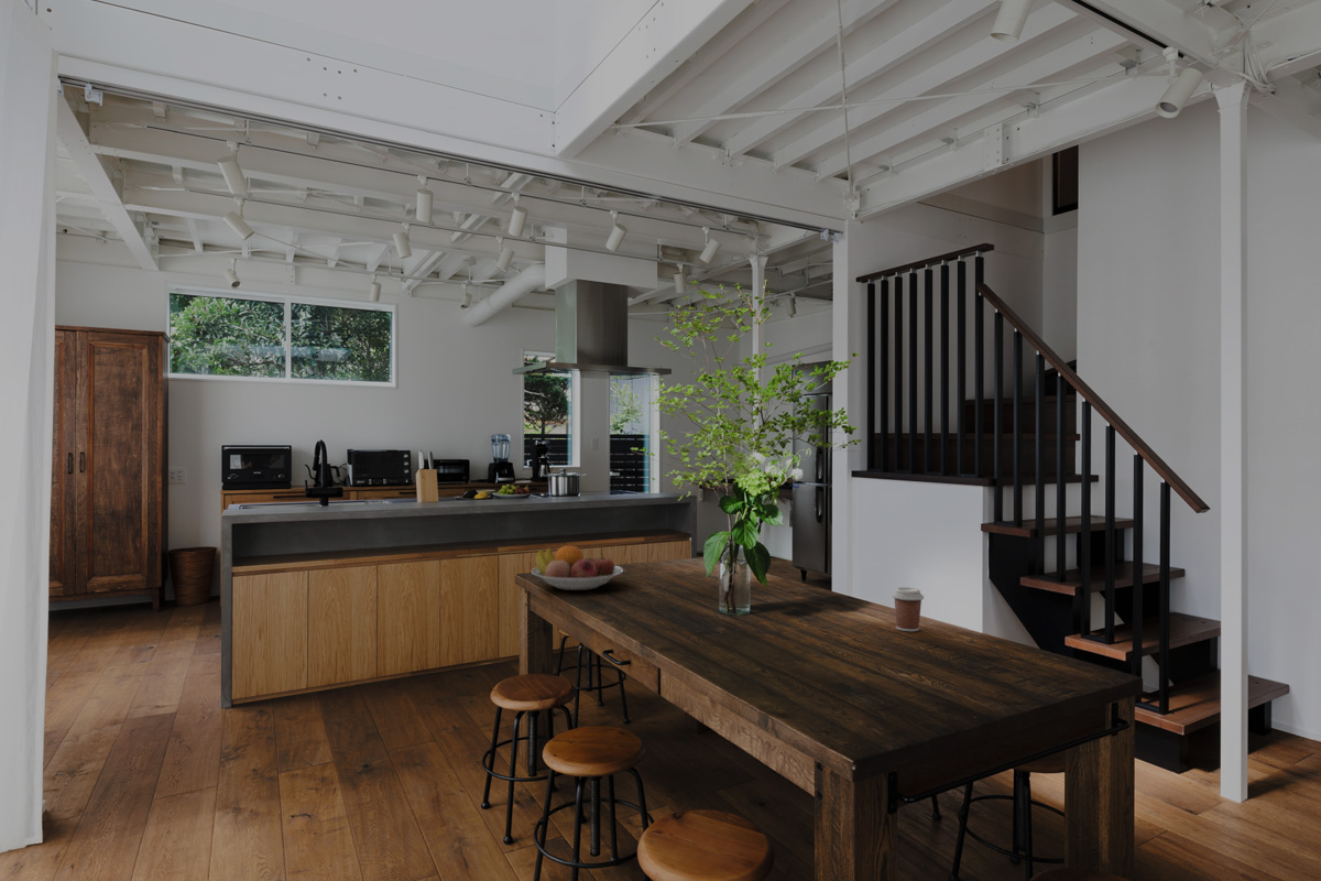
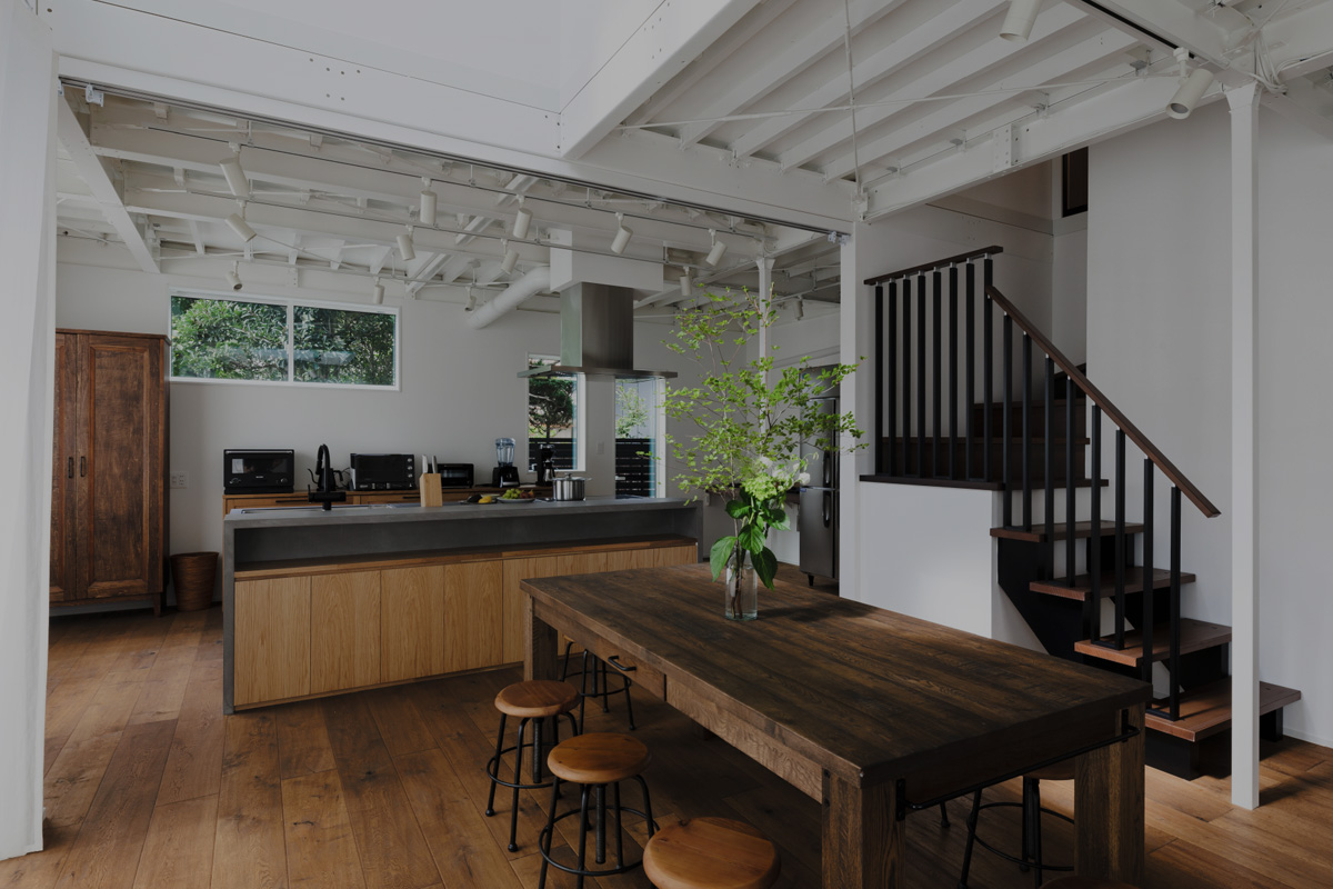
- coffee cup [891,586,925,632]
- fruit bowl [531,545,624,591]
